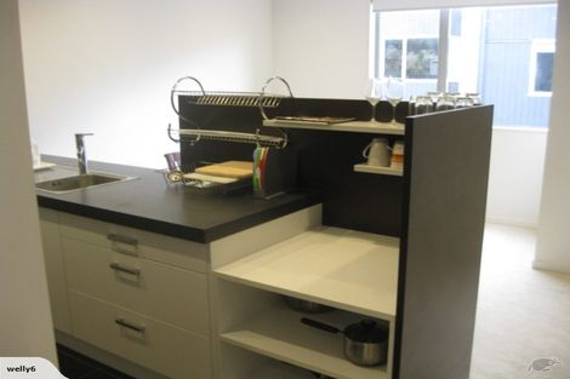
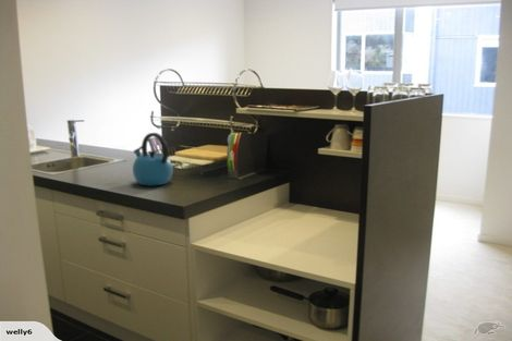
+ kettle [132,132,174,187]
